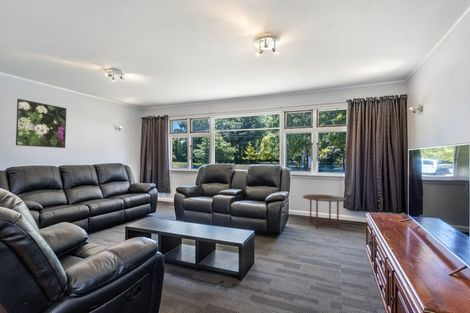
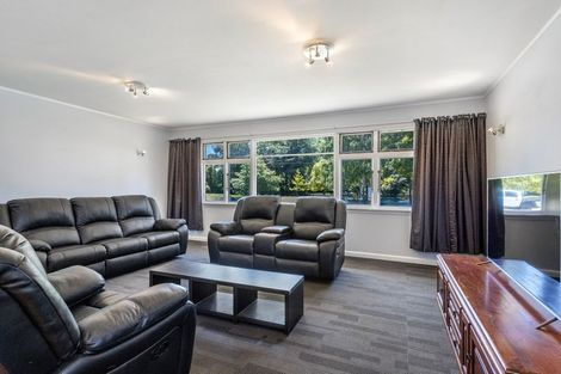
- side table [302,194,347,230]
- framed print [15,98,67,149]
